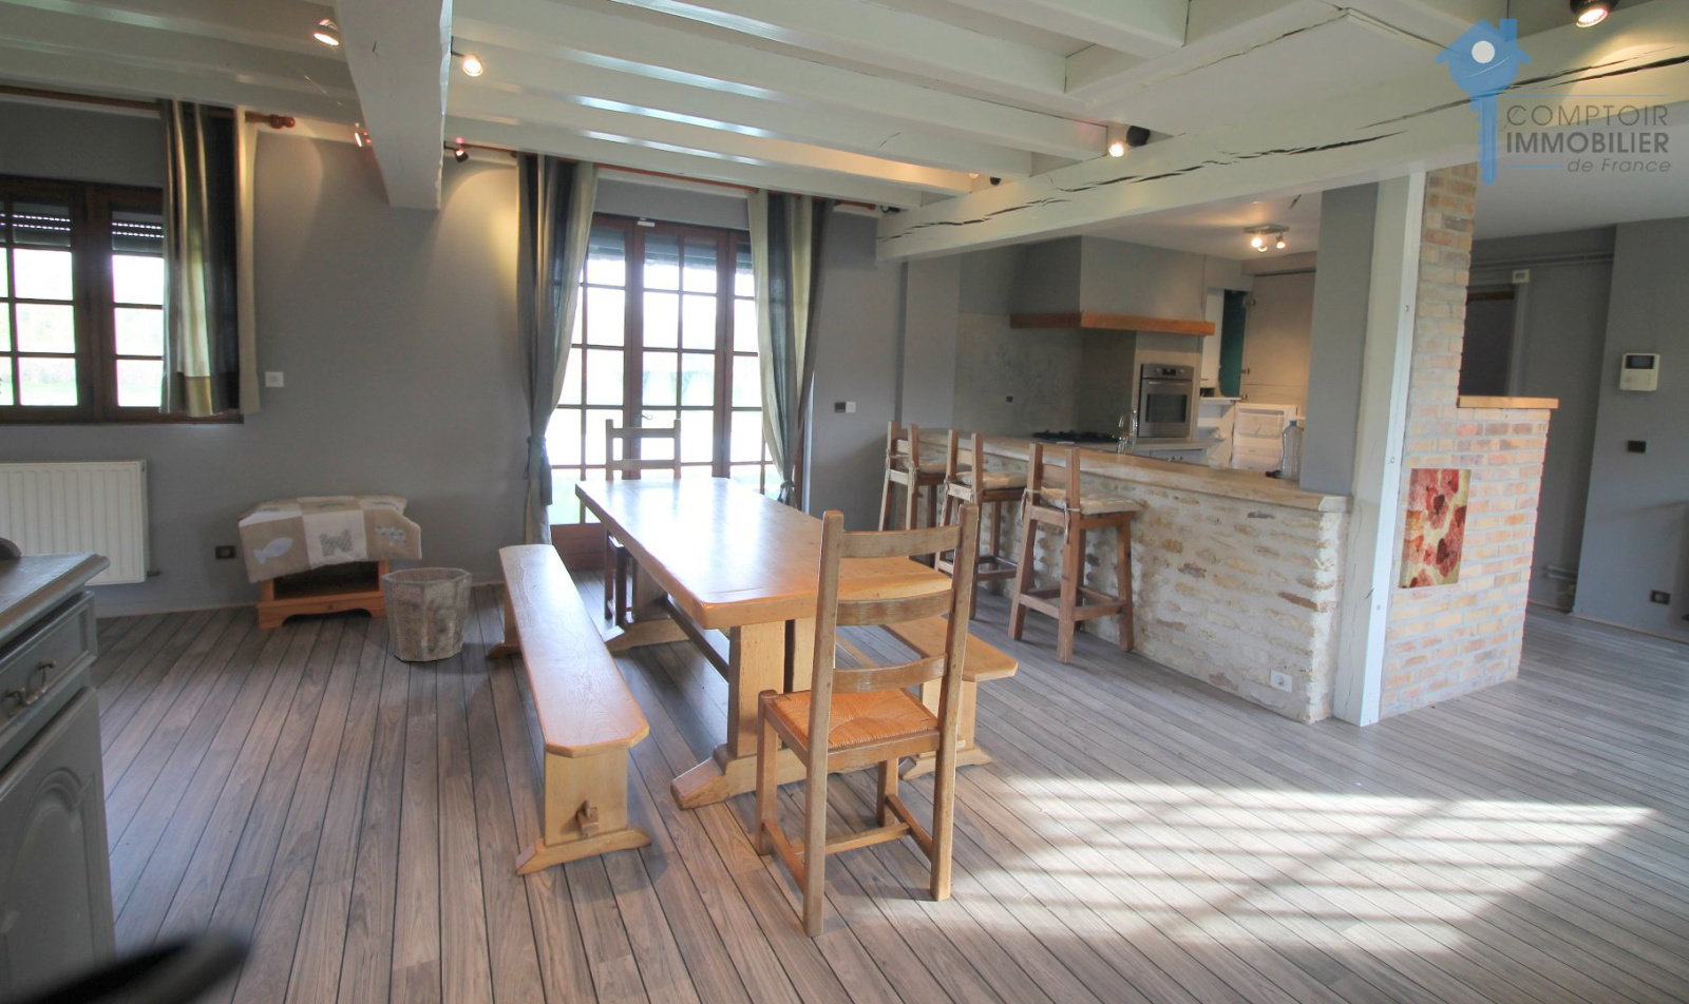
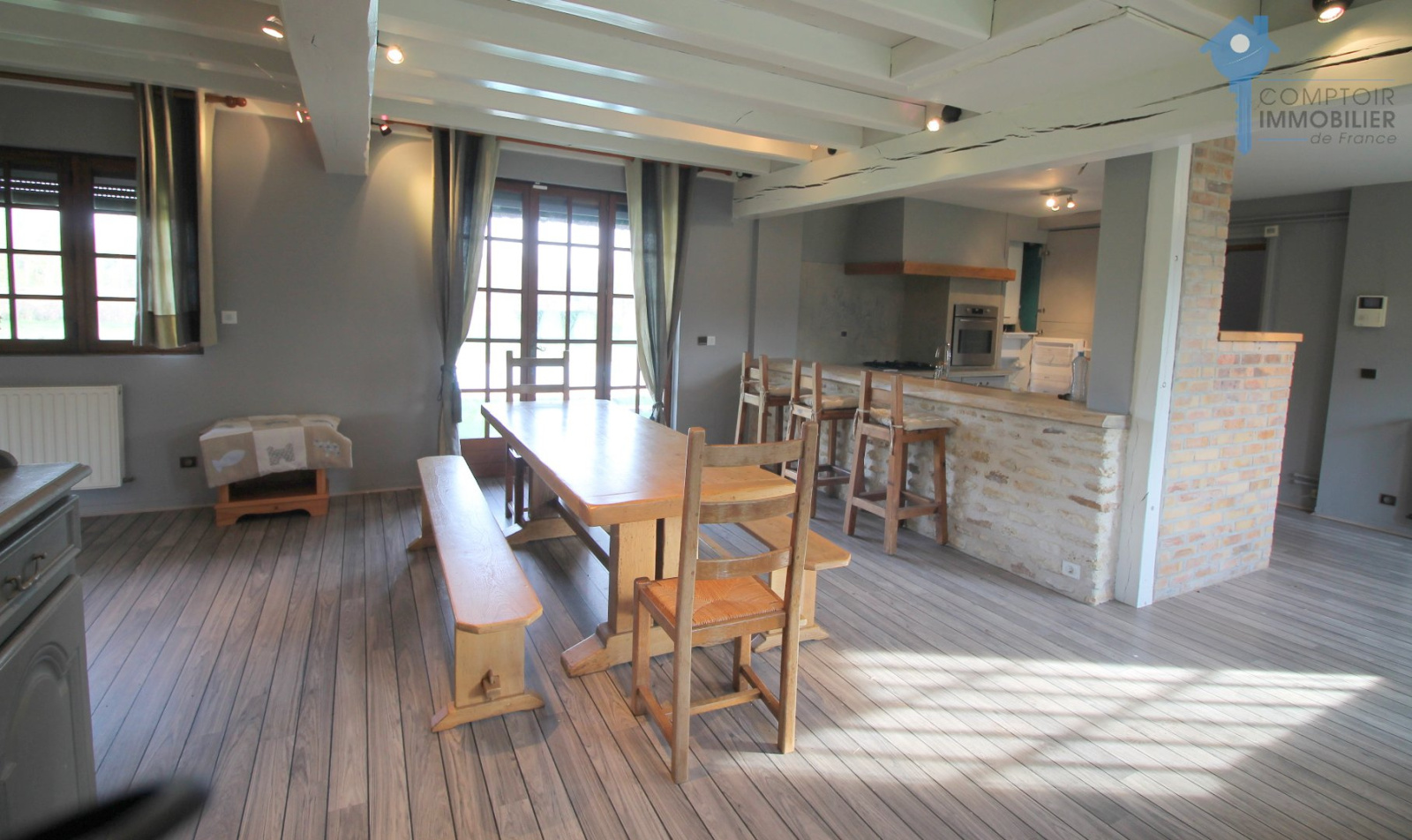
- waste bin [379,567,474,662]
- wall art [1397,467,1472,589]
